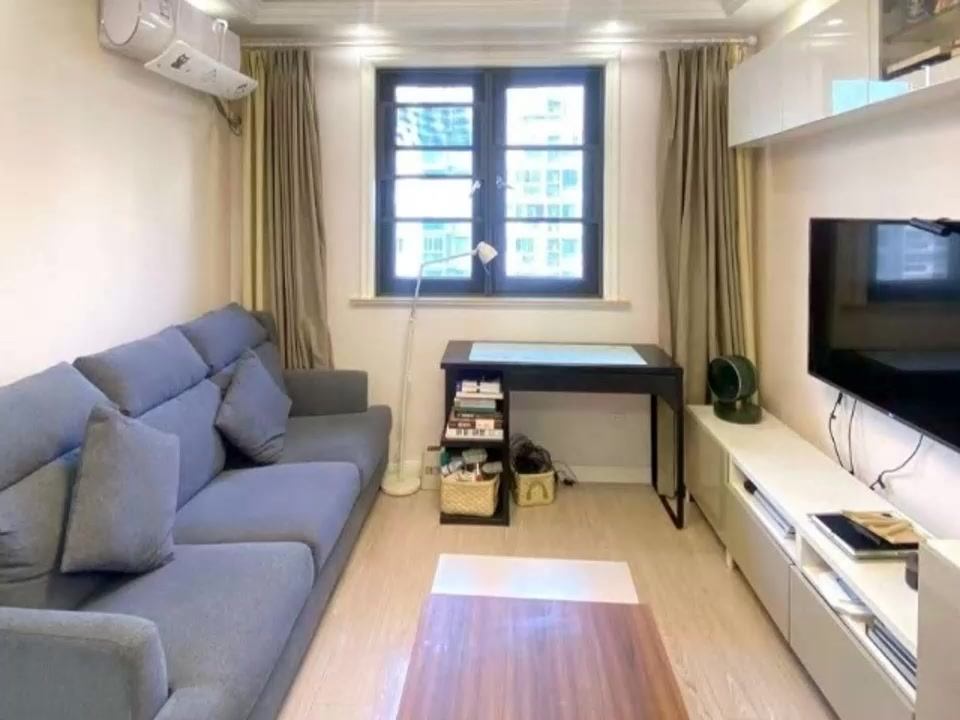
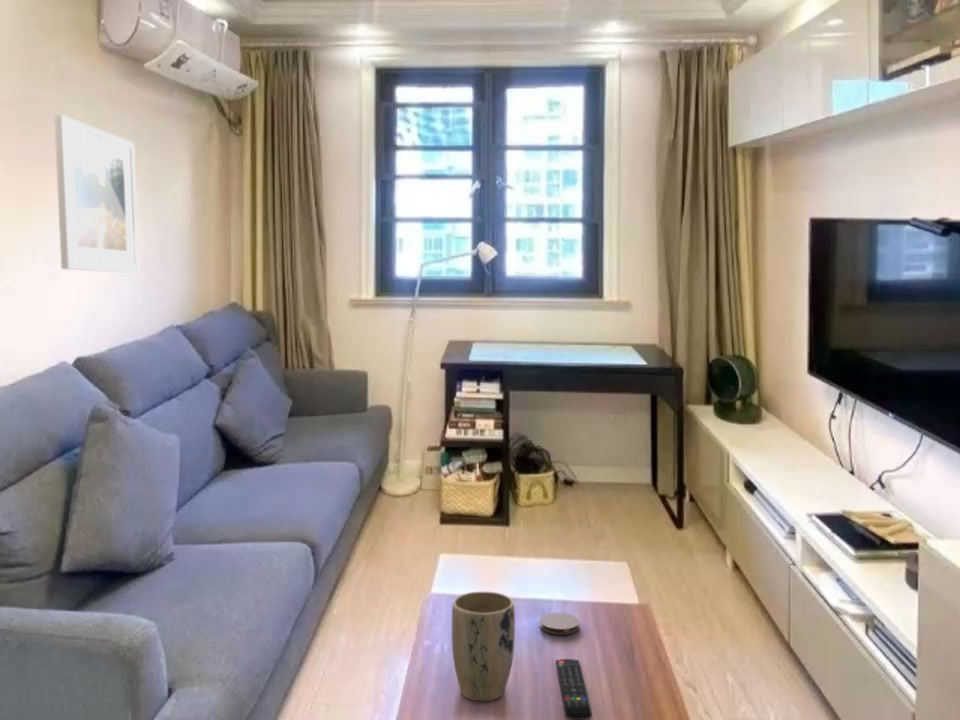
+ plant pot [451,591,516,702]
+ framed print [53,113,140,274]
+ remote control [555,658,593,720]
+ coaster [539,612,580,635]
